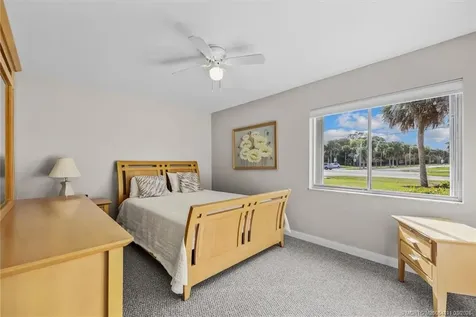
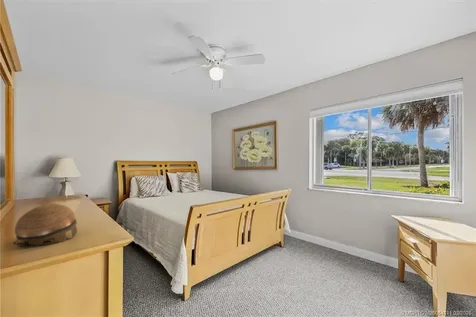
+ decorative bowl [13,203,78,248]
